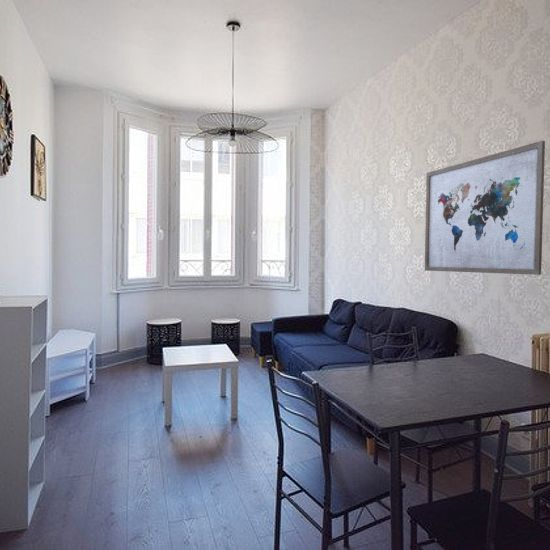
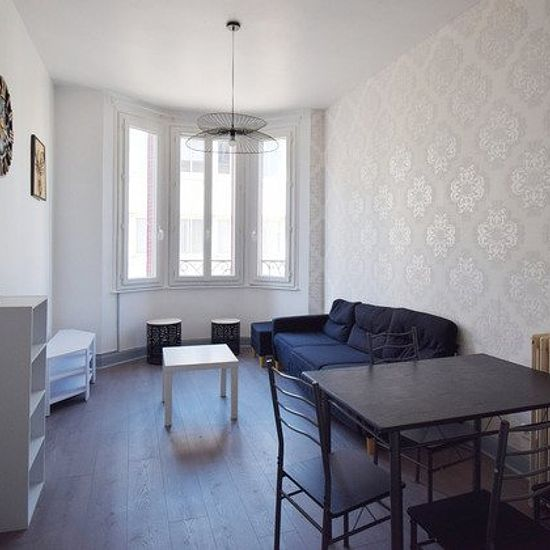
- wall art [424,140,546,276]
